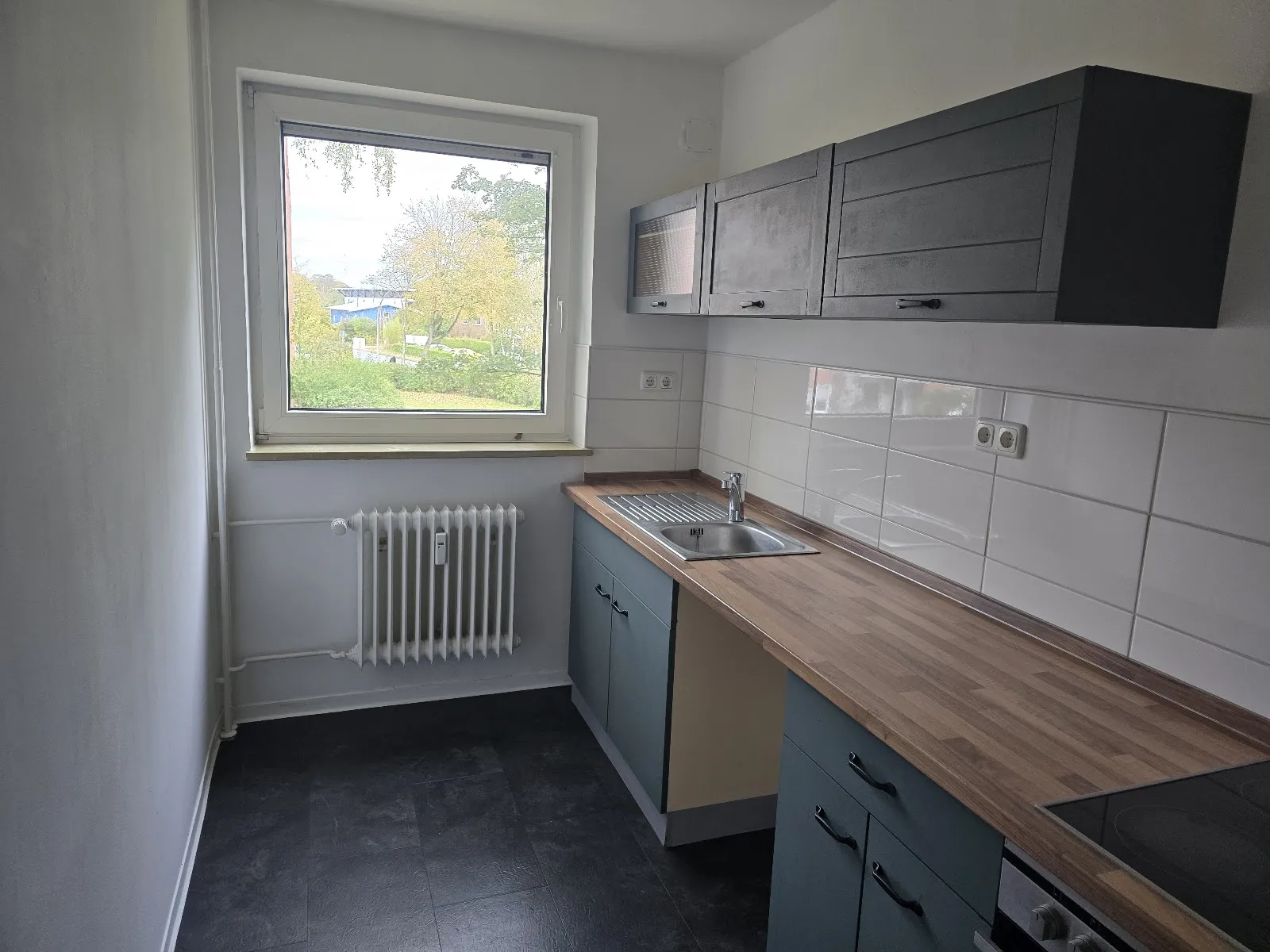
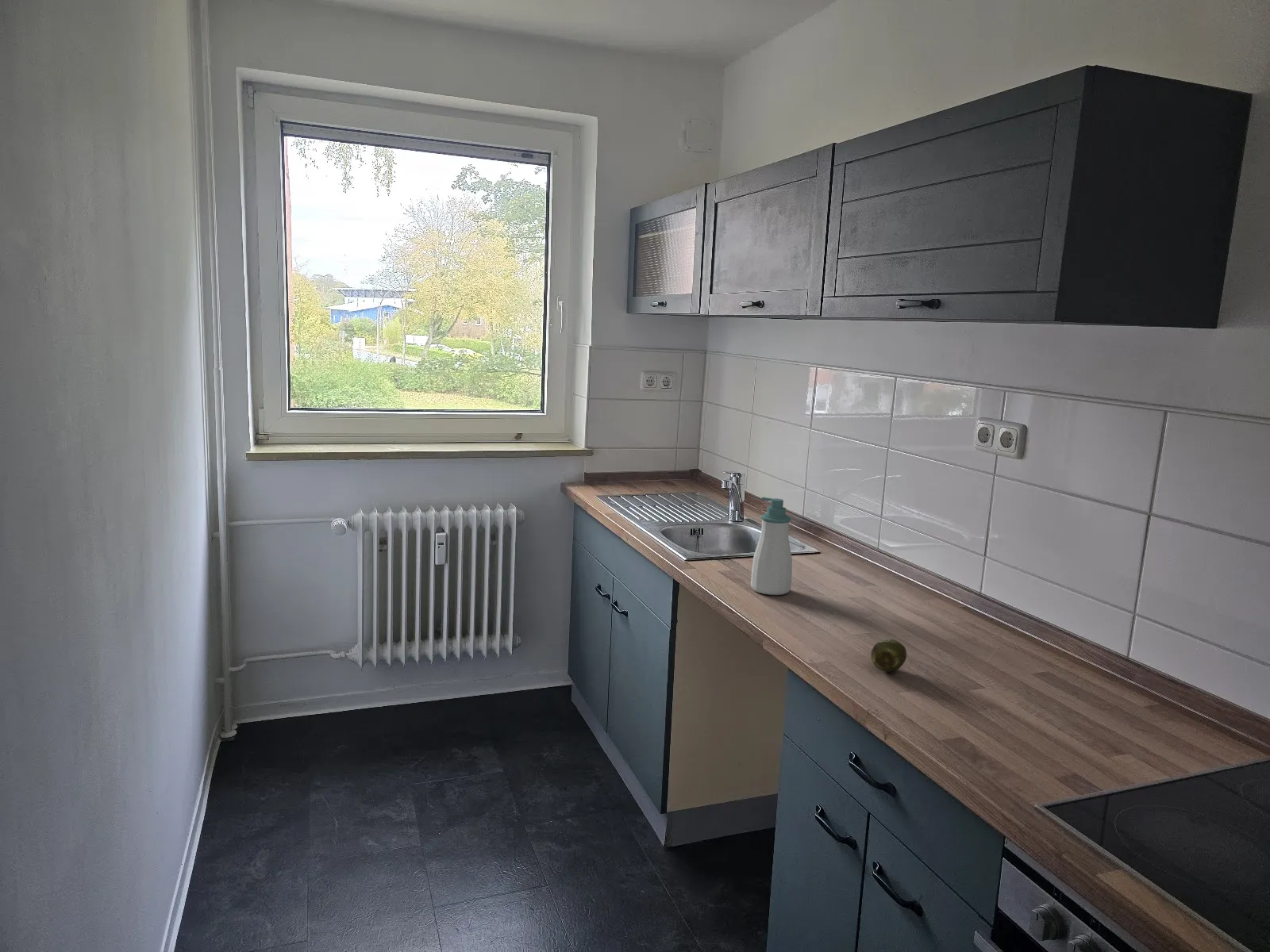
+ soap bottle [750,497,793,596]
+ fruit [871,639,907,673]
